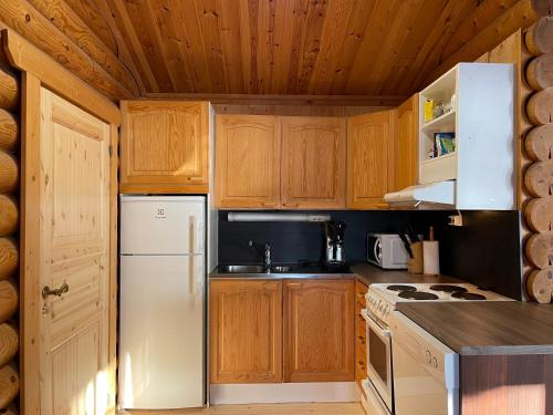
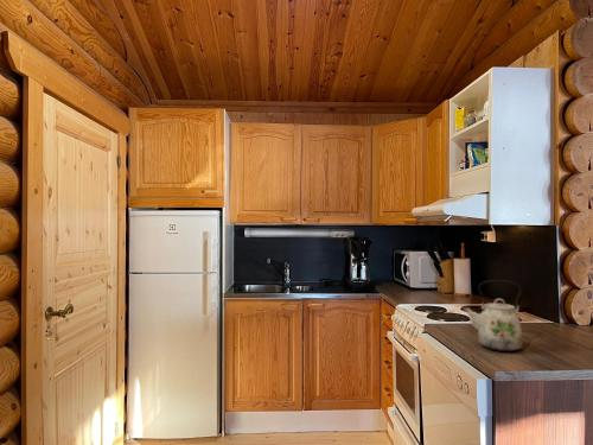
+ kettle [461,279,524,352]
